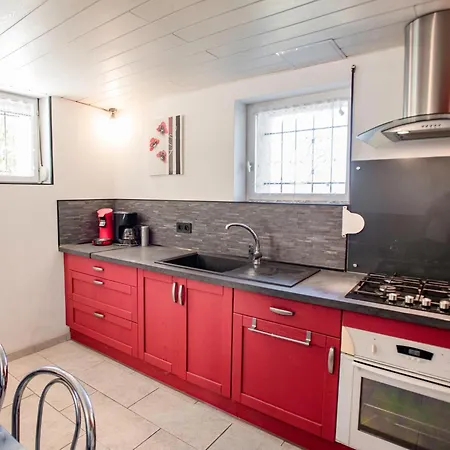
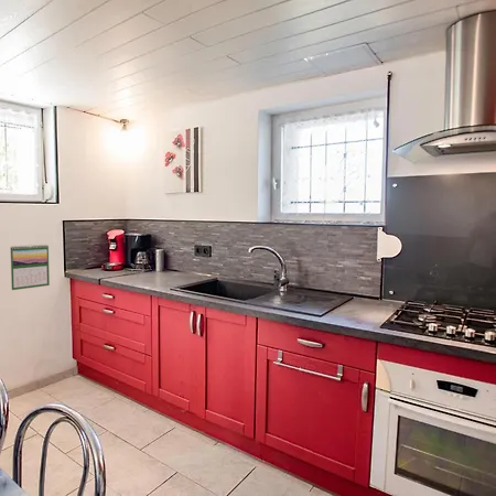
+ calendar [9,244,51,291]
